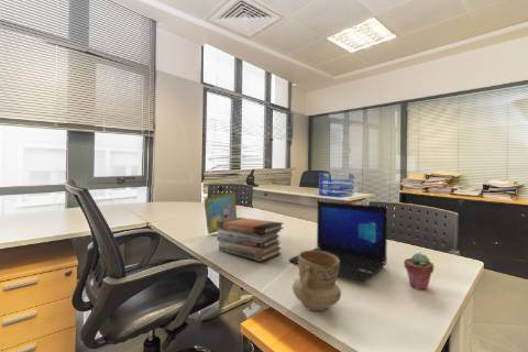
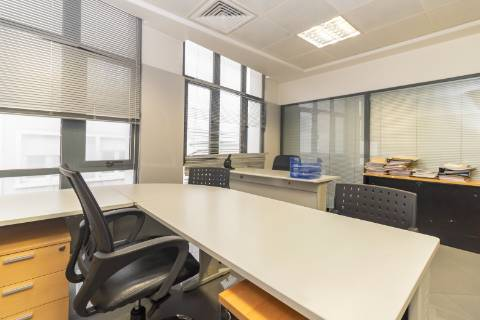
- book stack [216,217,285,263]
- mug [292,250,342,312]
- potted succulent [403,252,435,290]
- laptop [288,200,388,283]
- picture frame [204,185,238,235]
